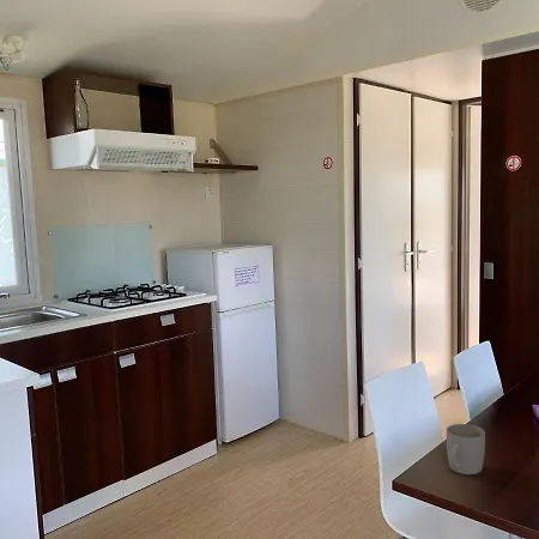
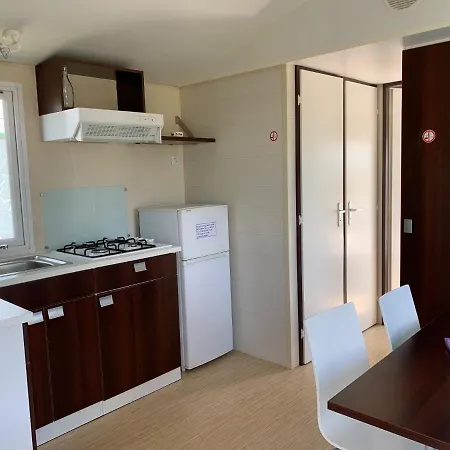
- mug [446,423,486,476]
